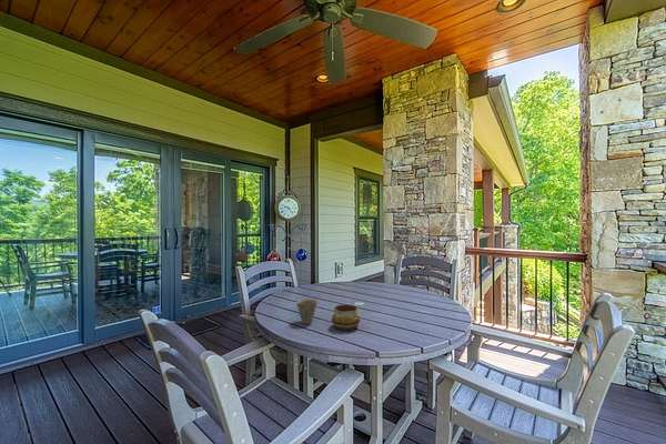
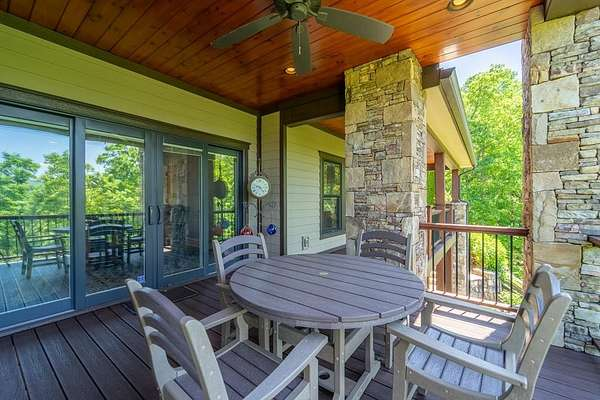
- cup [295,299,319,325]
- decorative bowl [331,303,361,331]
